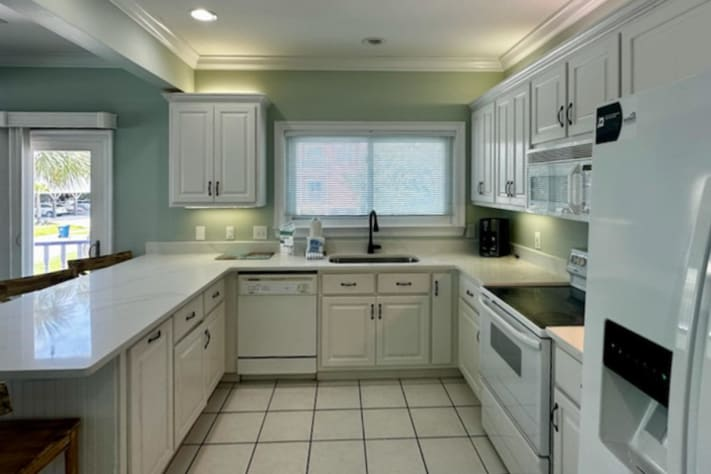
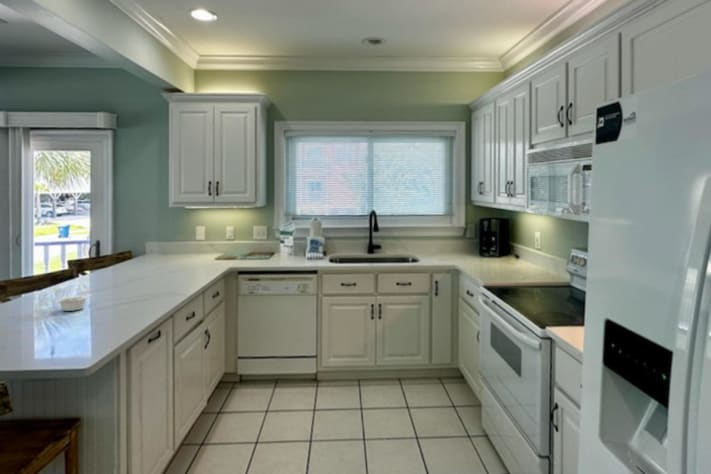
+ legume [56,293,92,312]
